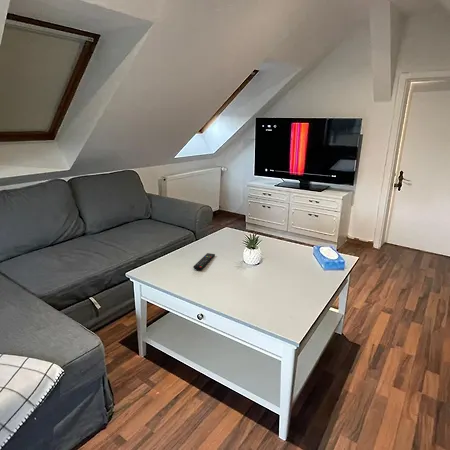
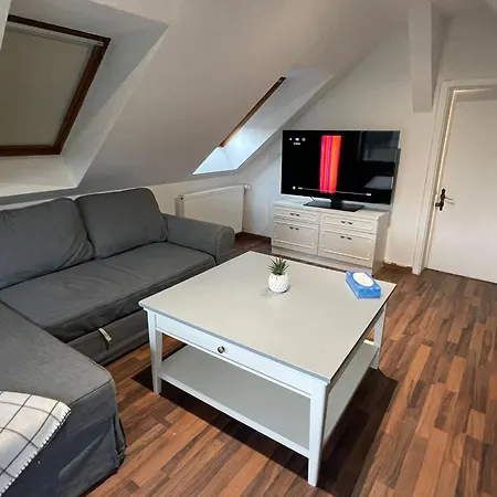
- remote control [192,252,216,271]
